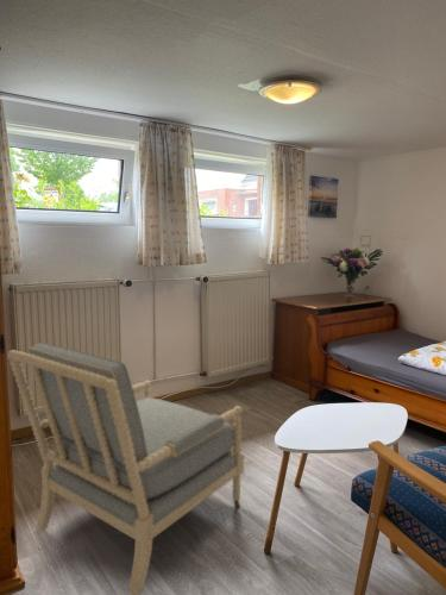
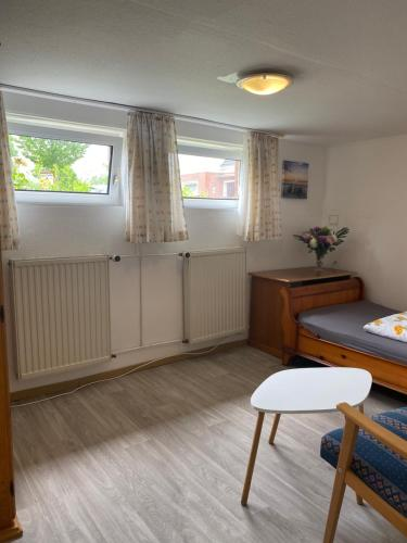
- armchair [6,340,245,595]
